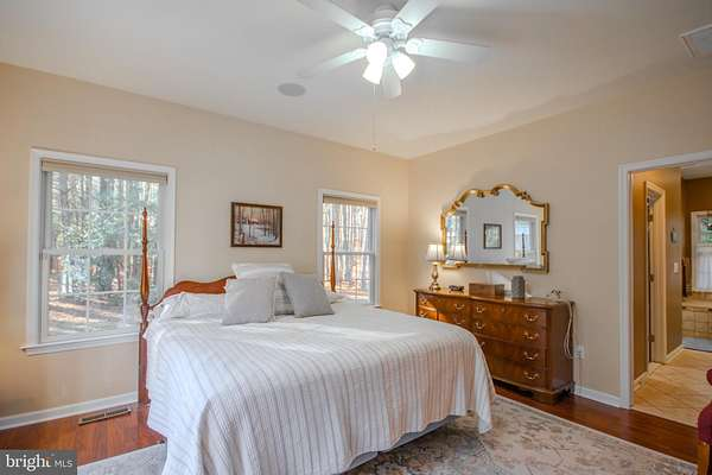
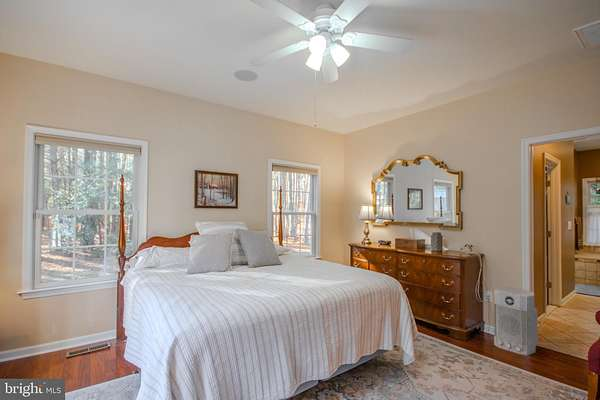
+ air purifier [493,286,539,356]
